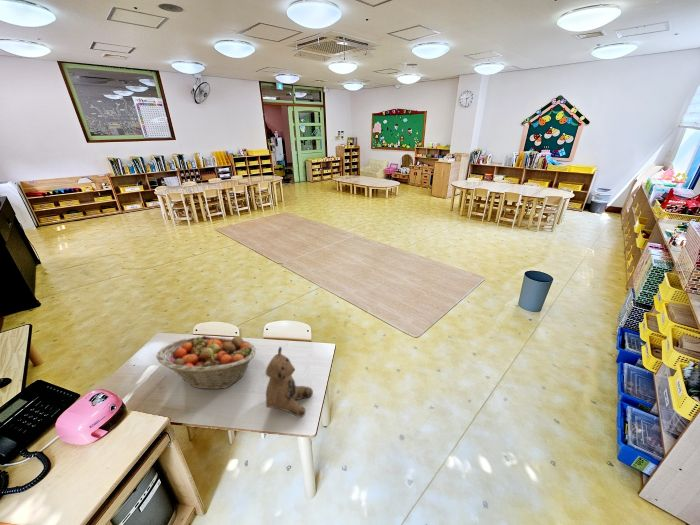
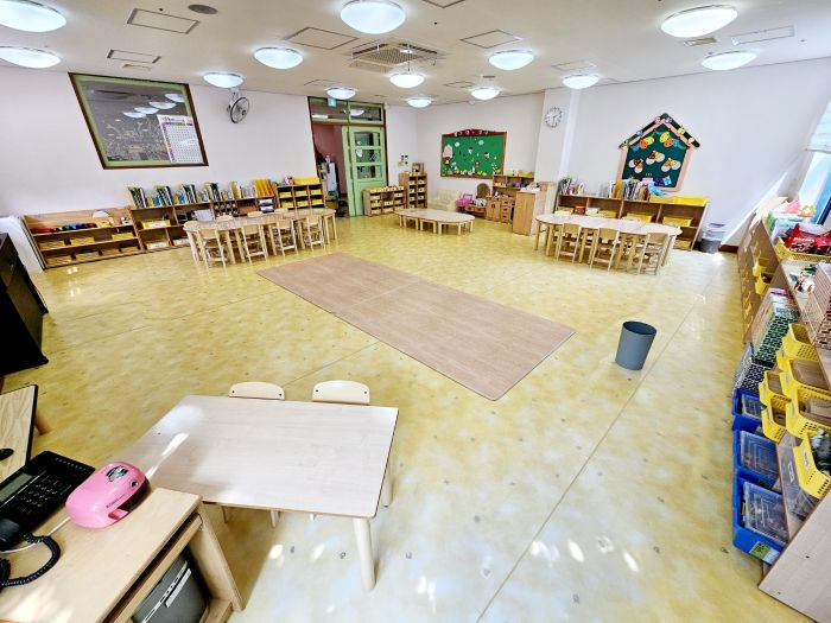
- teddy bear [265,346,314,418]
- fruit basket [155,335,257,390]
